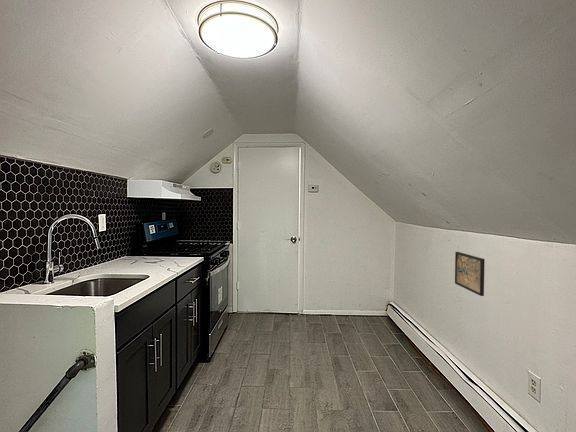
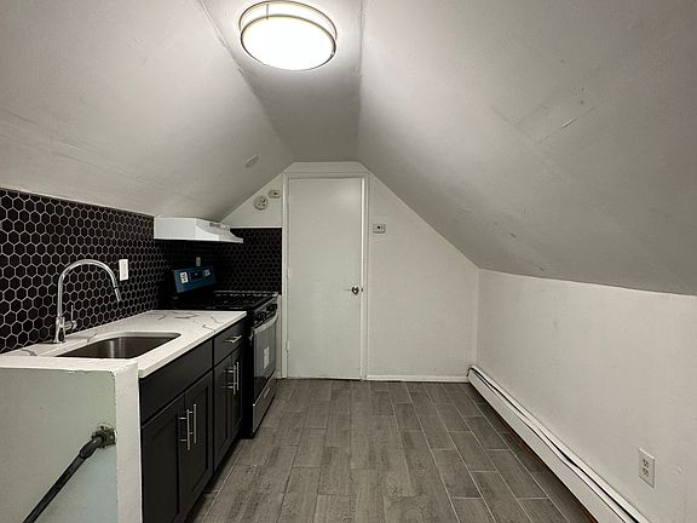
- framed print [454,251,486,297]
